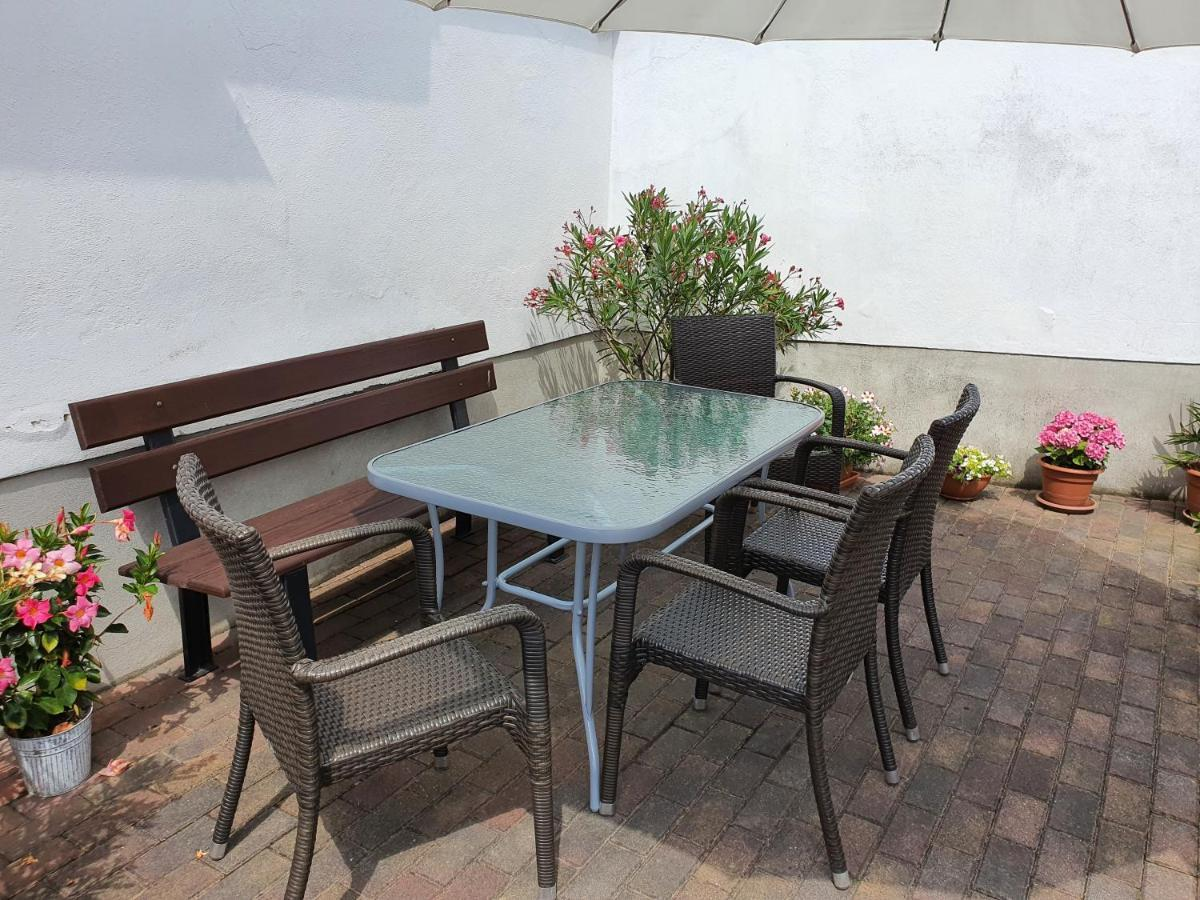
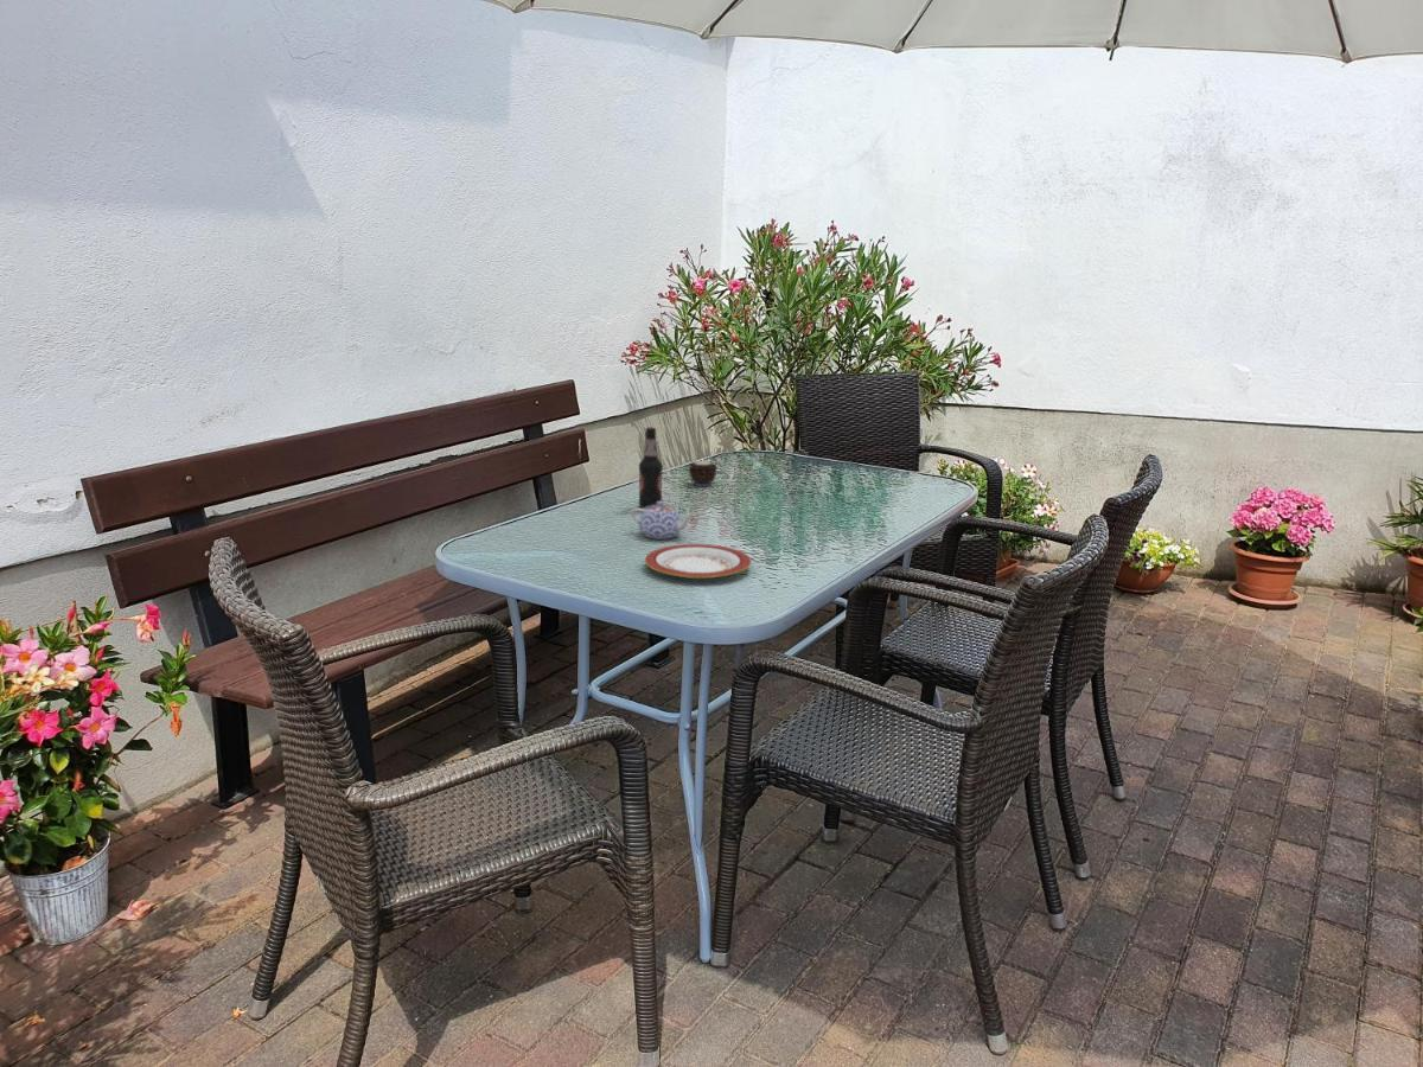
+ teapot [630,500,696,541]
+ plate [644,543,753,580]
+ candle [688,456,719,487]
+ bottle [638,427,664,509]
